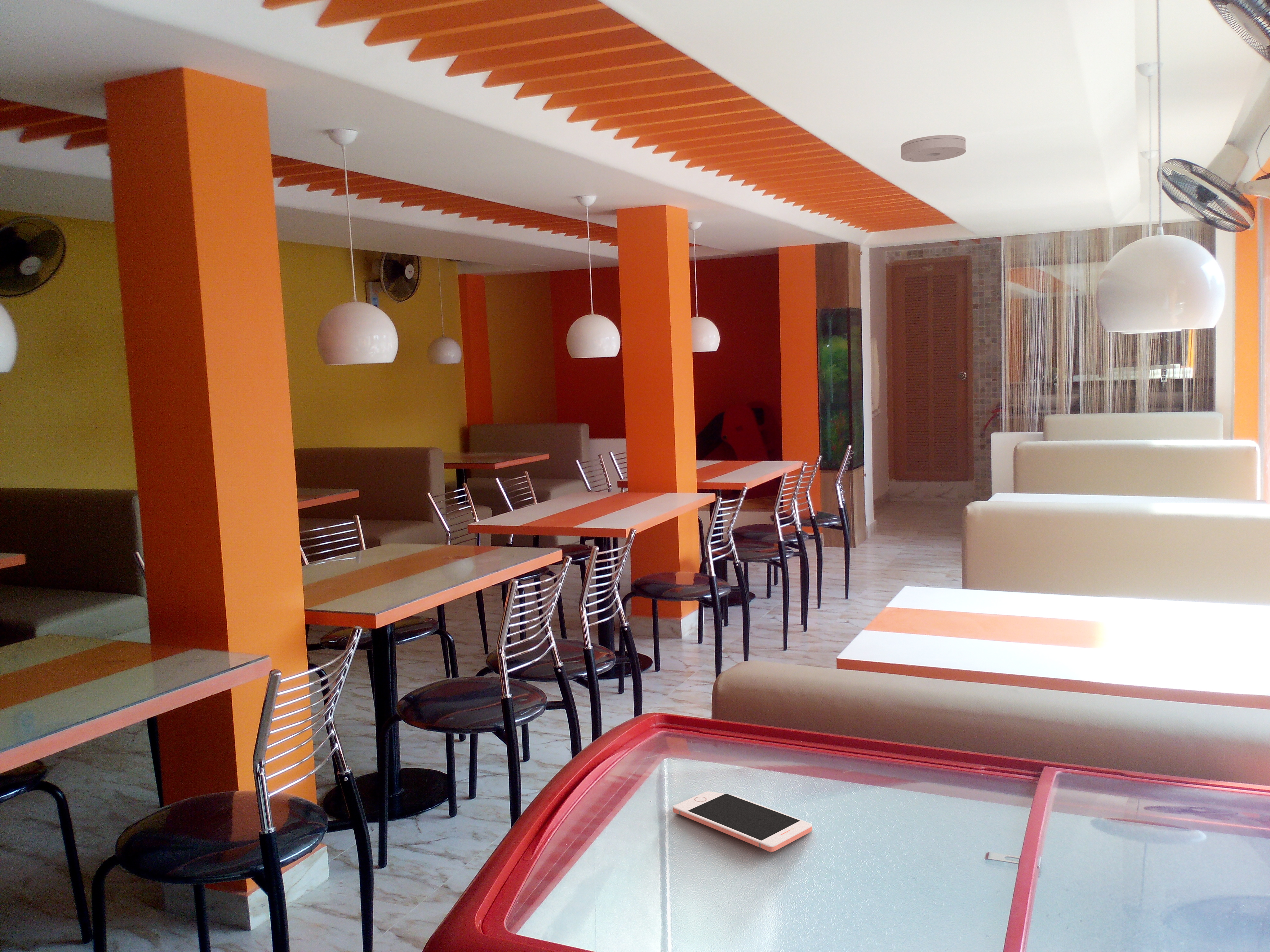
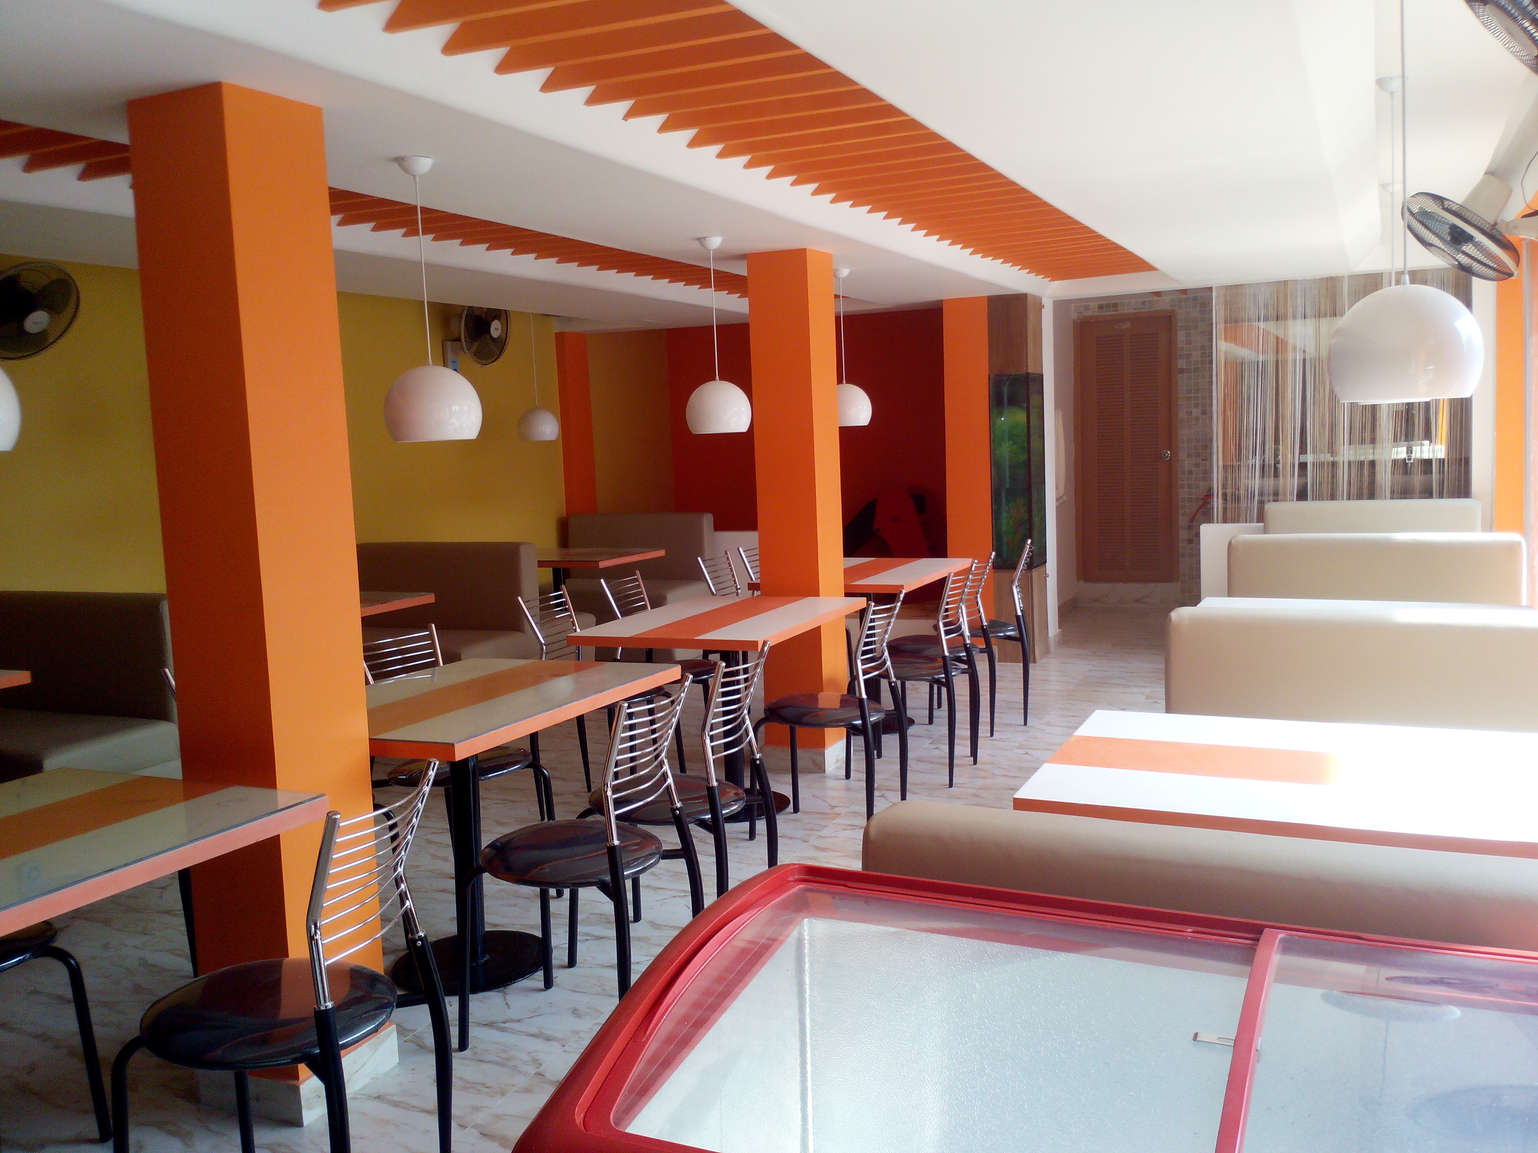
- cell phone [673,791,813,852]
- smoke detector [901,134,966,162]
